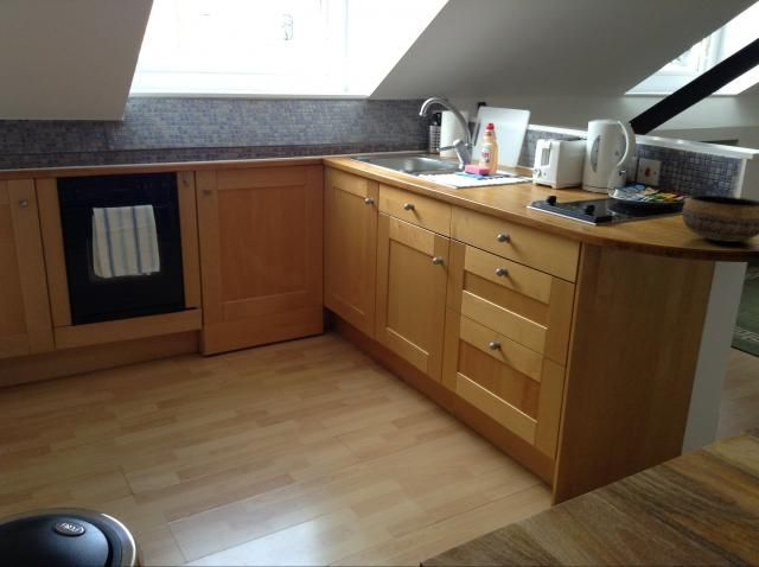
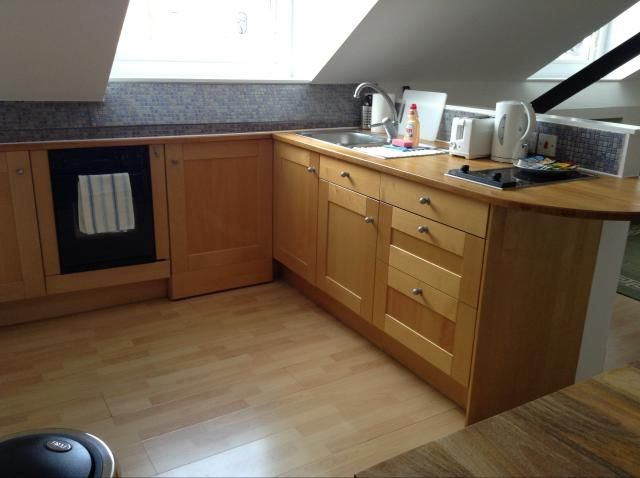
- bowl [681,193,759,243]
